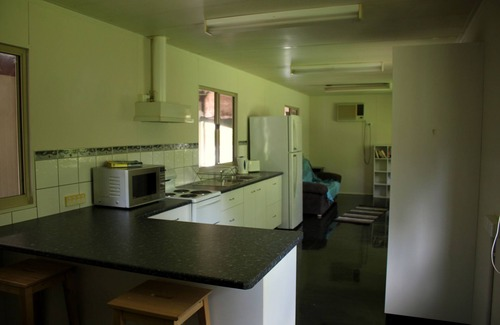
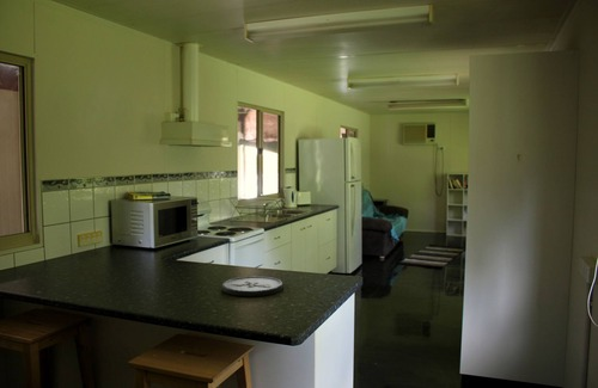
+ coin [221,275,285,297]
